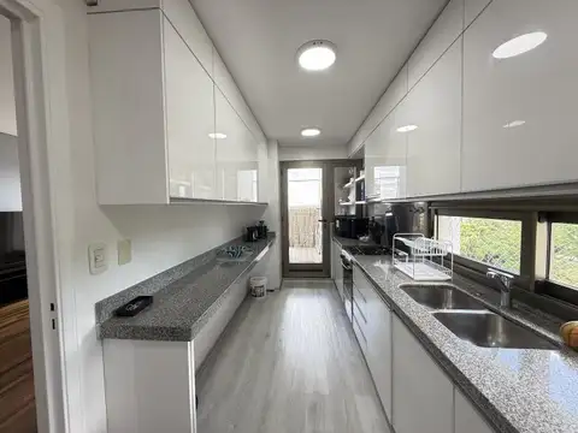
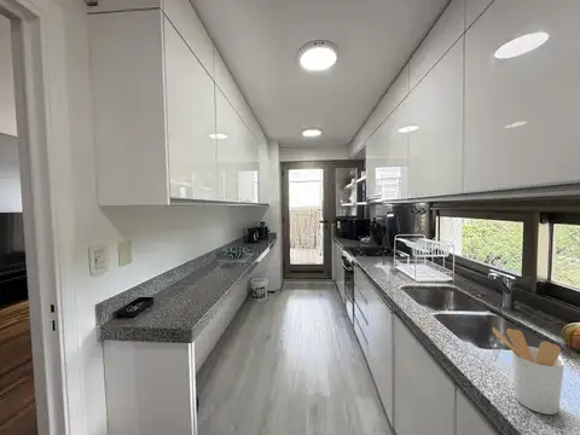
+ utensil holder [492,326,566,416]
